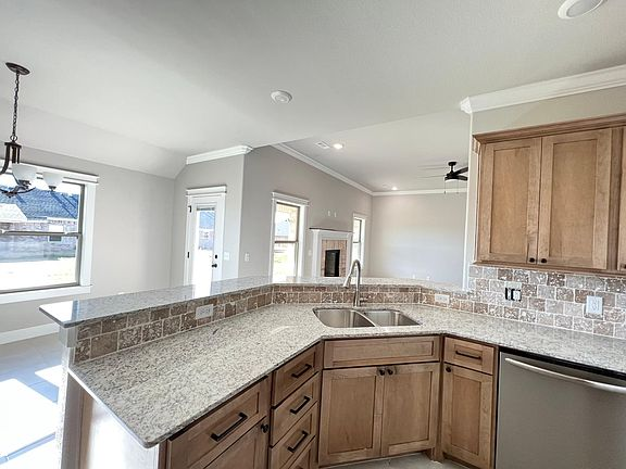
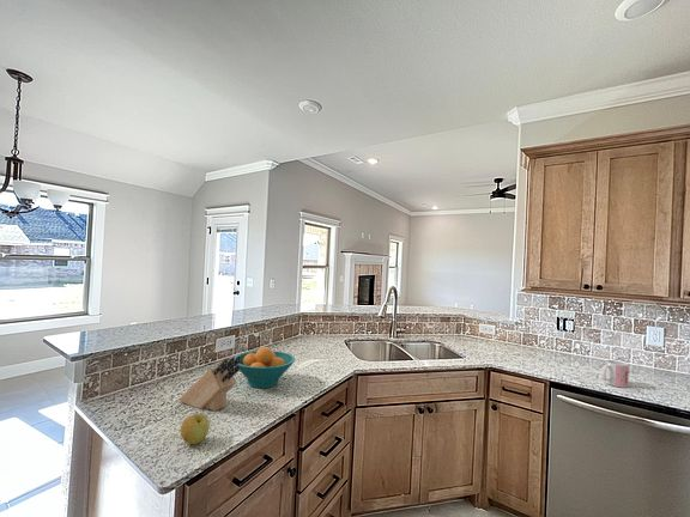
+ knife block [177,355,241,412]
+ fruit bowl [232,346,296,389]
+ mug [600,359,630,389]
+ apple [180,413,211,445]
